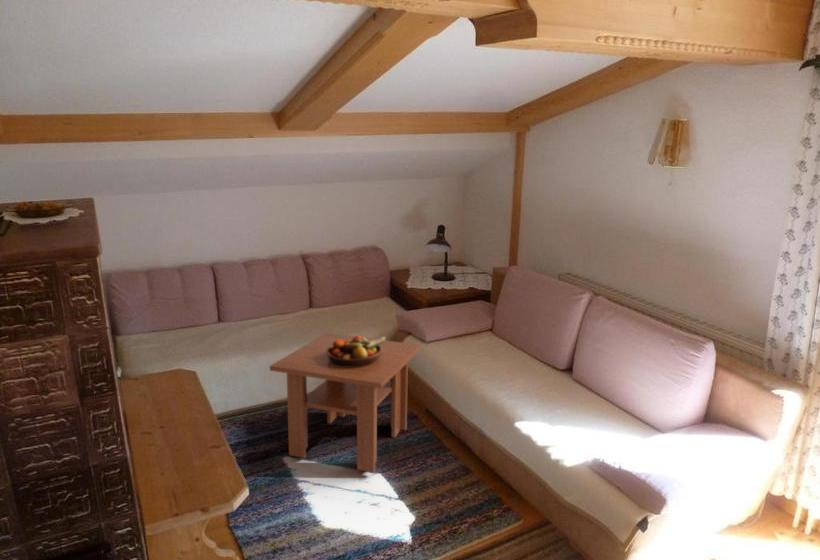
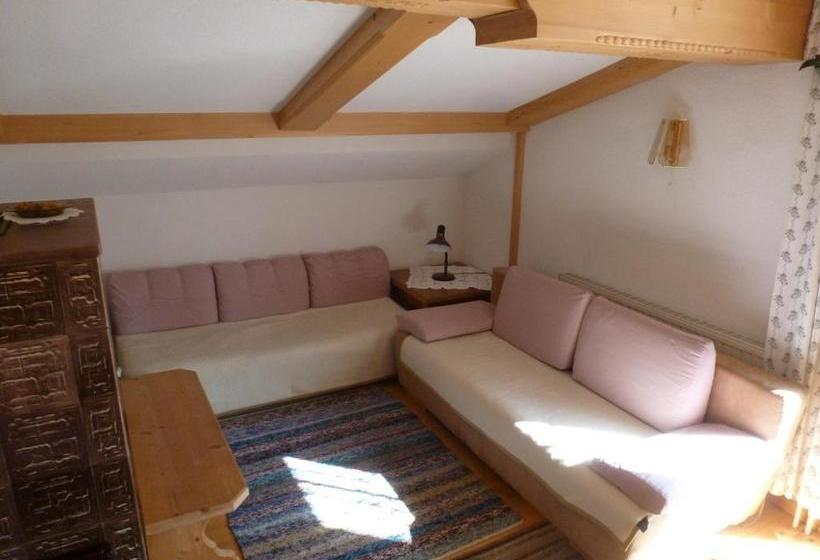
- coffee table [269,332,423,474]
- fruit bowl [326,335,387,367]
